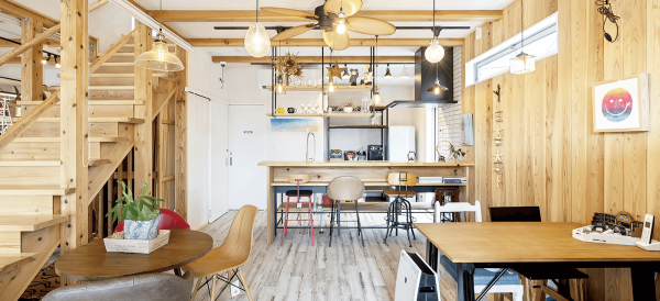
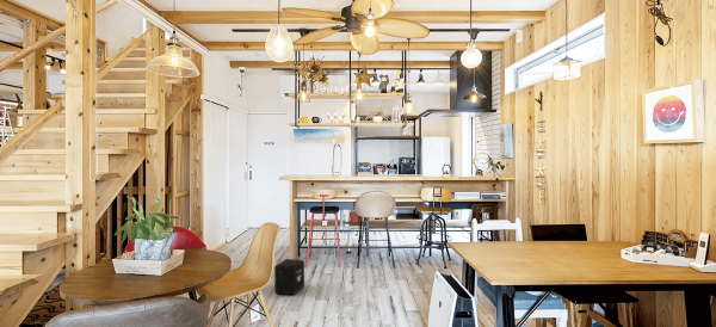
+ air purifier [273,258,305,296]
